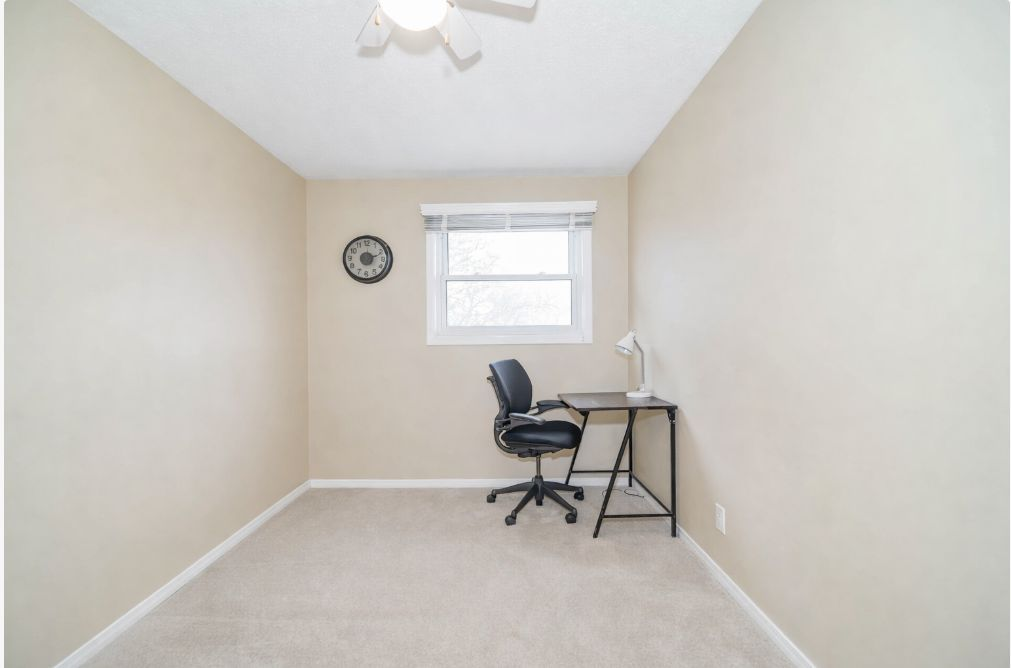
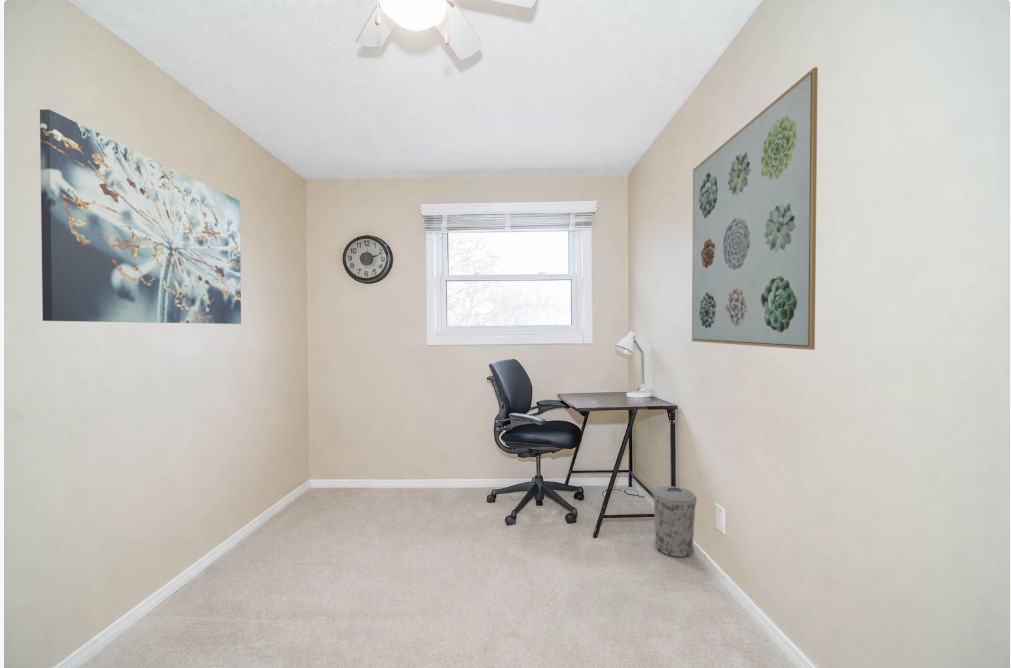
+ trash can [652,485,698,558]
+ wall art [691,66,819,351]
+ wall art [39,109,242,325]
